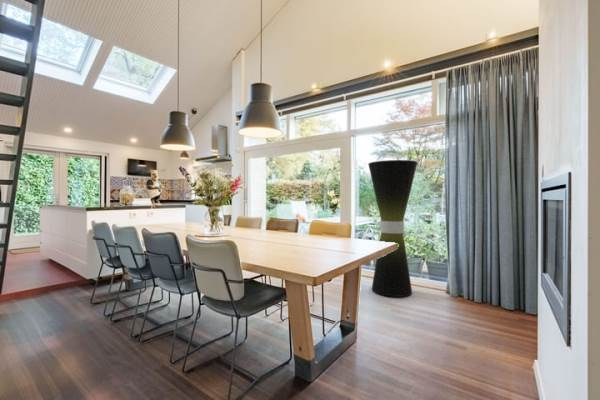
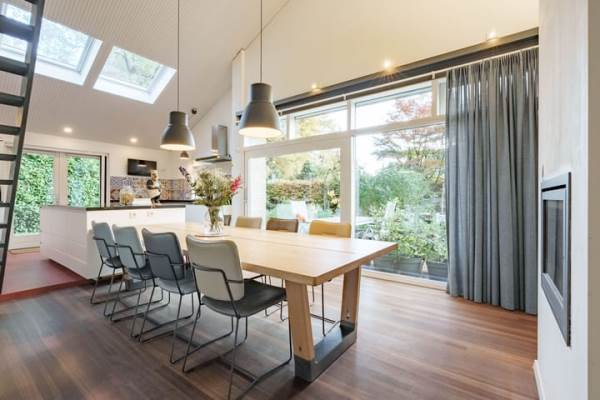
- floor lamp [367,159,419,298]
